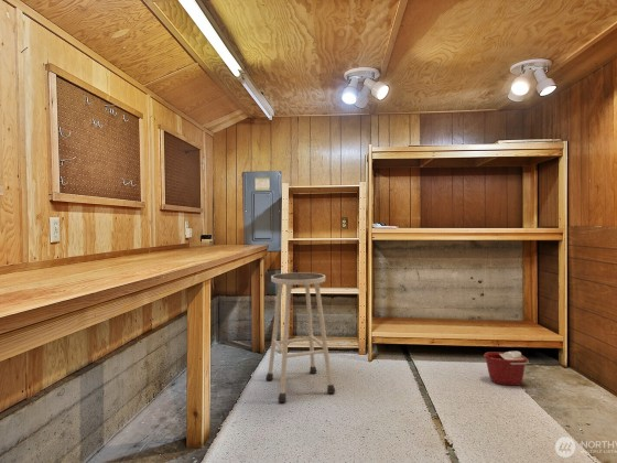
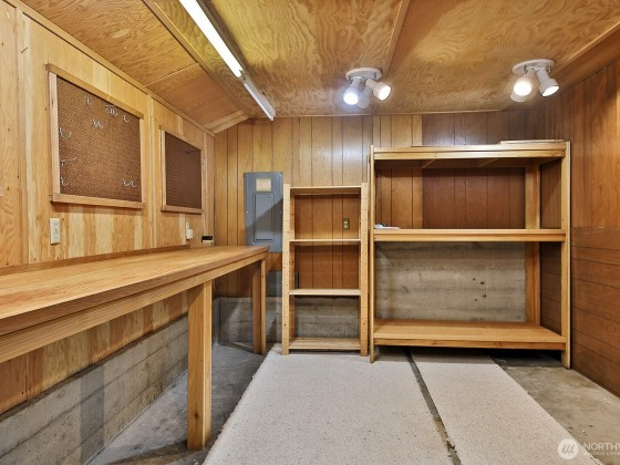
- stool [264,271,336,403]
- bucket [483,351,530,387]
